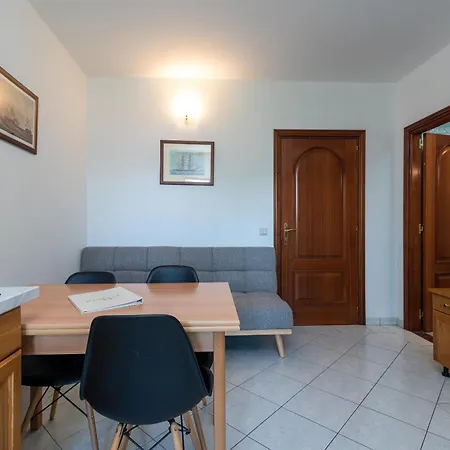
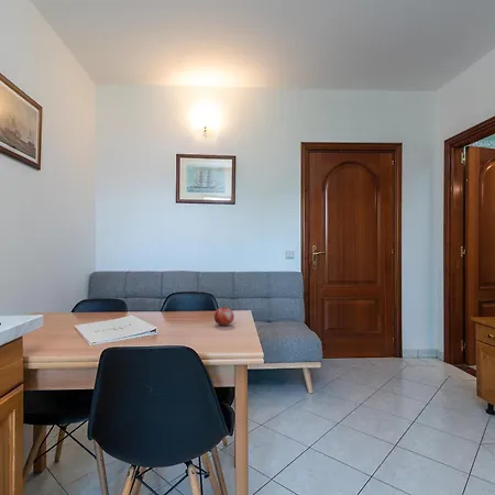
+ fruit [213,304,235,327]
